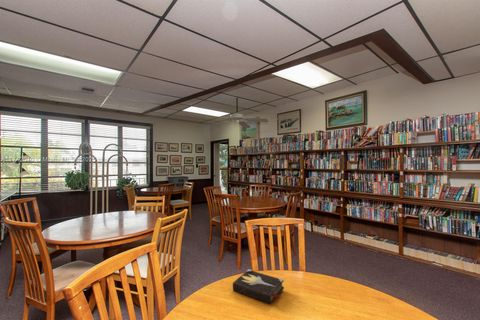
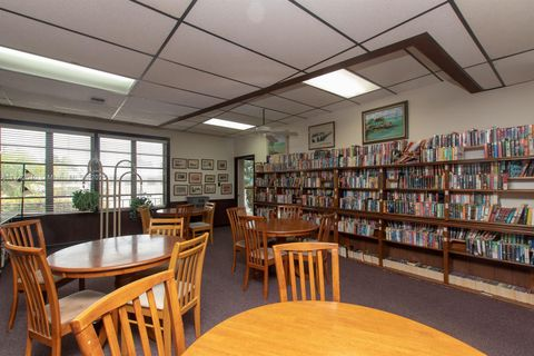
- hardback book [232,268,285,305]
